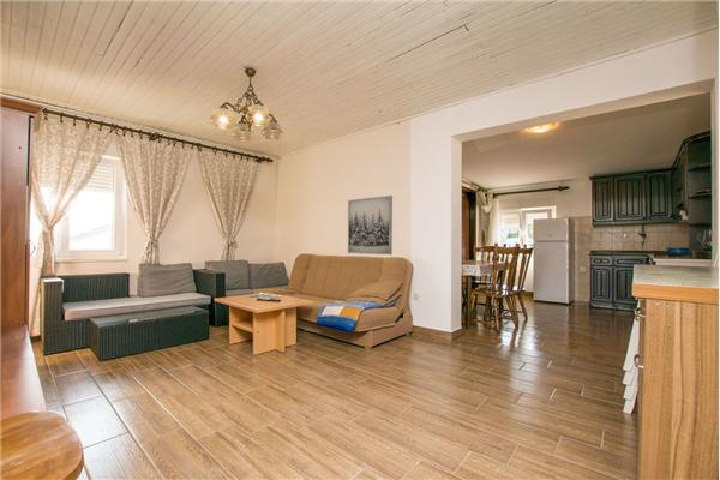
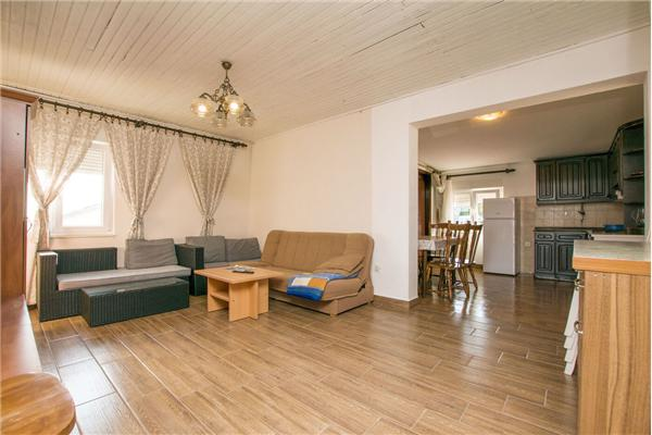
- wall art [347,194,394,256]
